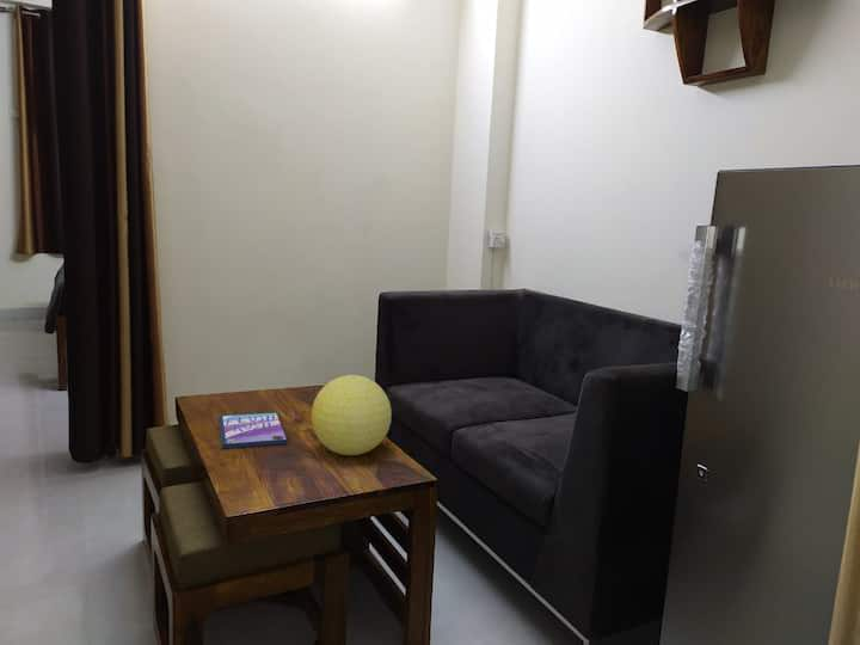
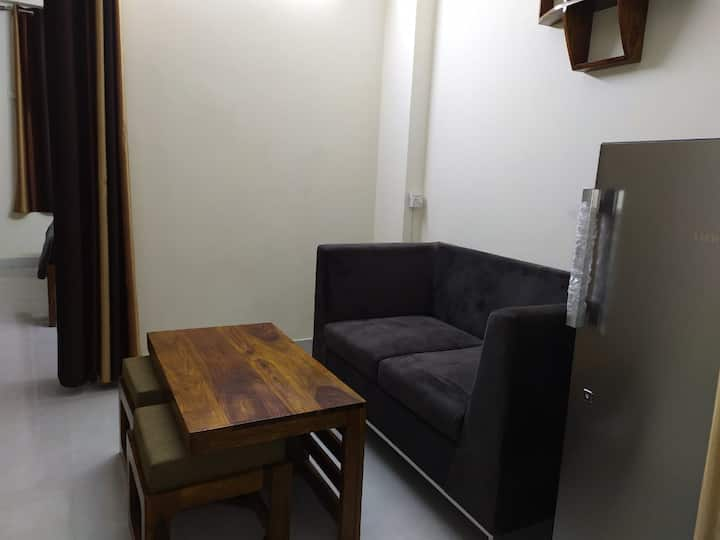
- decorative ball [311,374,393,456]
- video game case [217,411,288,449]
